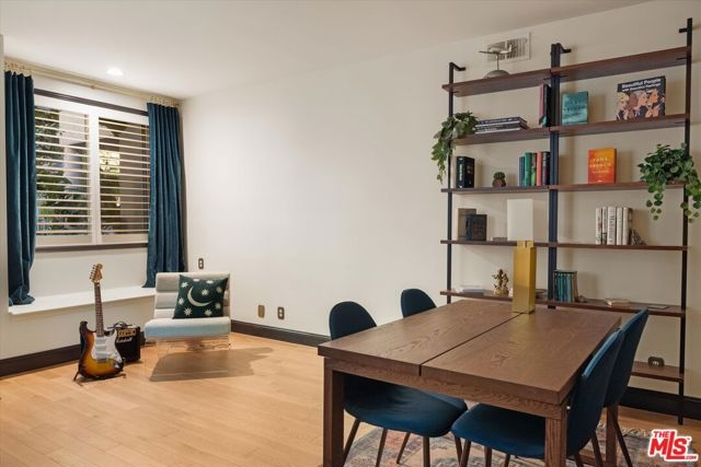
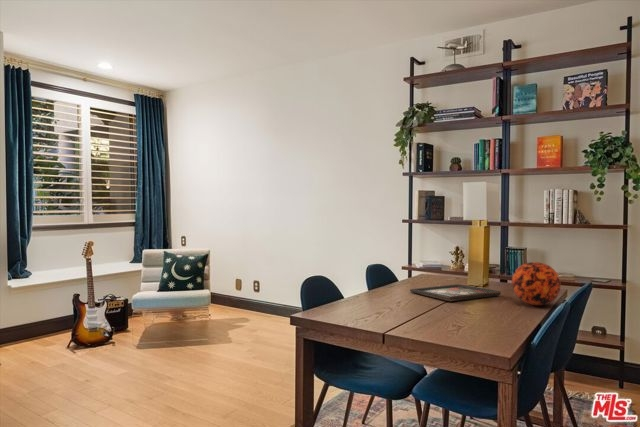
+ decorative tray [409,283,502,302]
+ decorative ball [511,261,562,306]
